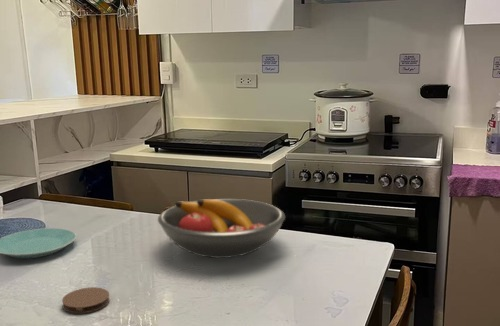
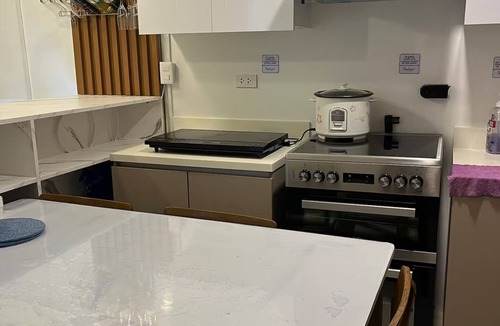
- plate [0,227,78,259]
- fruit bowl [157,198,286,259]
- coaster [61,286,111,314]
